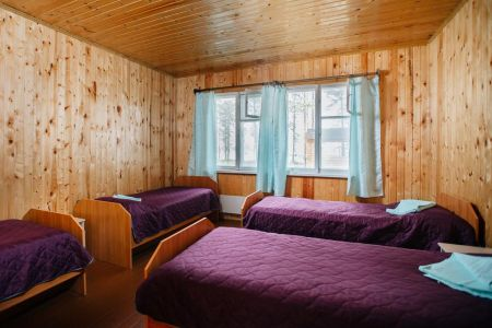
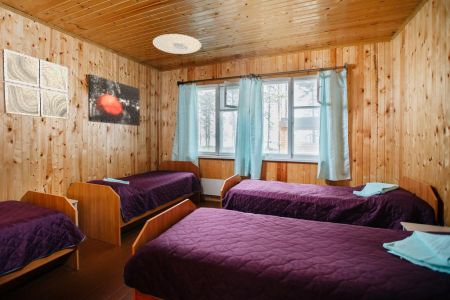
+ wall art [1,48,69,120]
+ ceiling light [152,33,202,55]
+ wall art [87,73,141,127]
